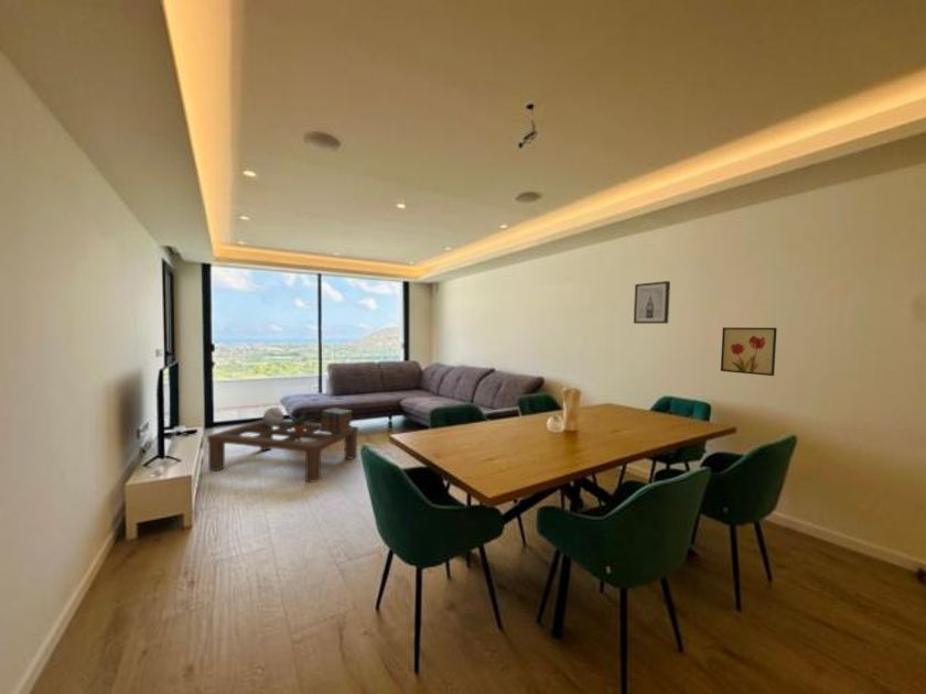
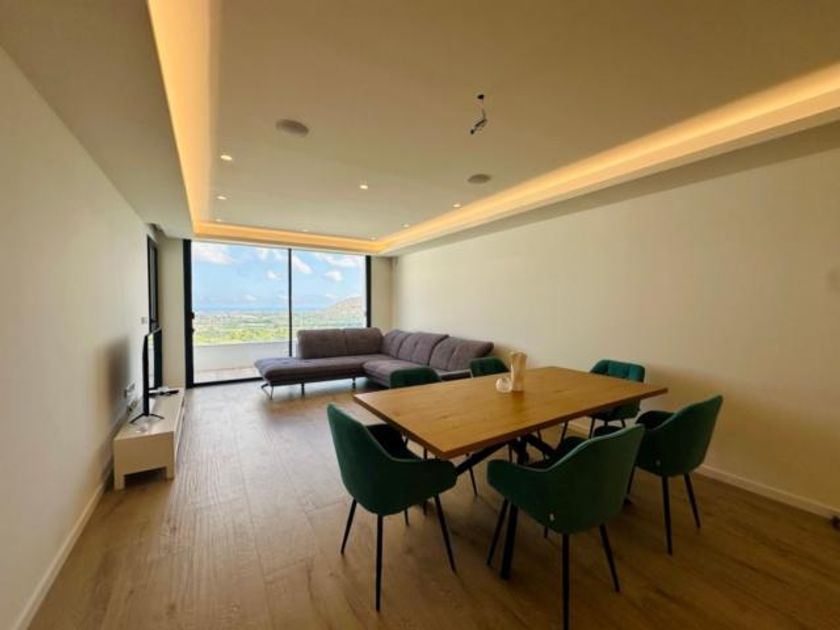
- potted plant [283,410,315,436]
- wall art [633,280,671,325]
- coffee table [206,419,359,484]
- book stack [320,406,354,434]
- wall art [720,326,778,377]
- decorative sphere [262,406,284,425]
